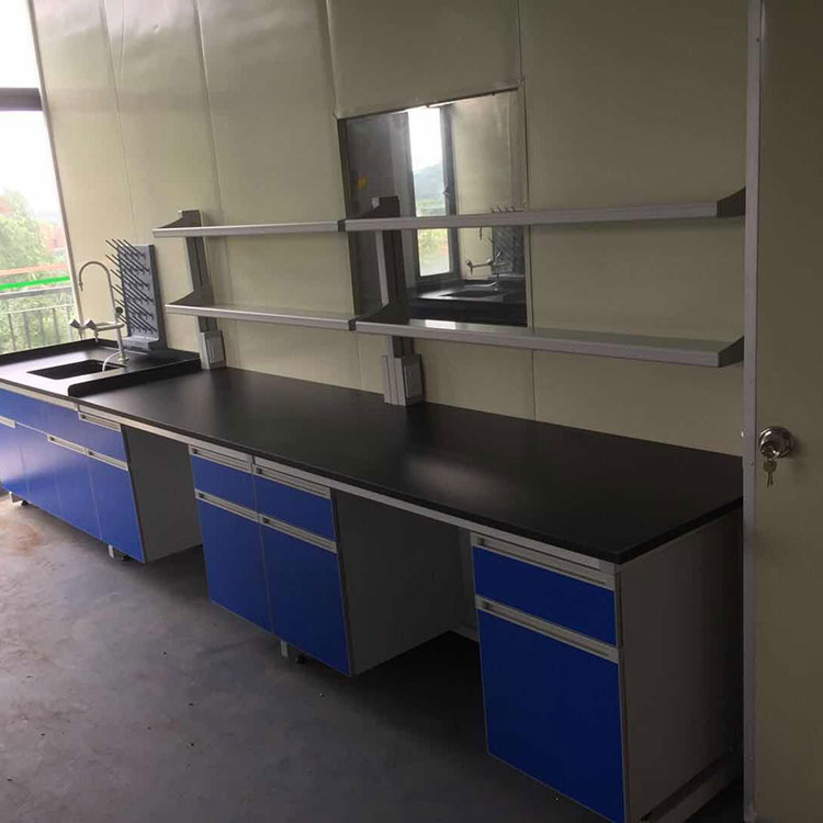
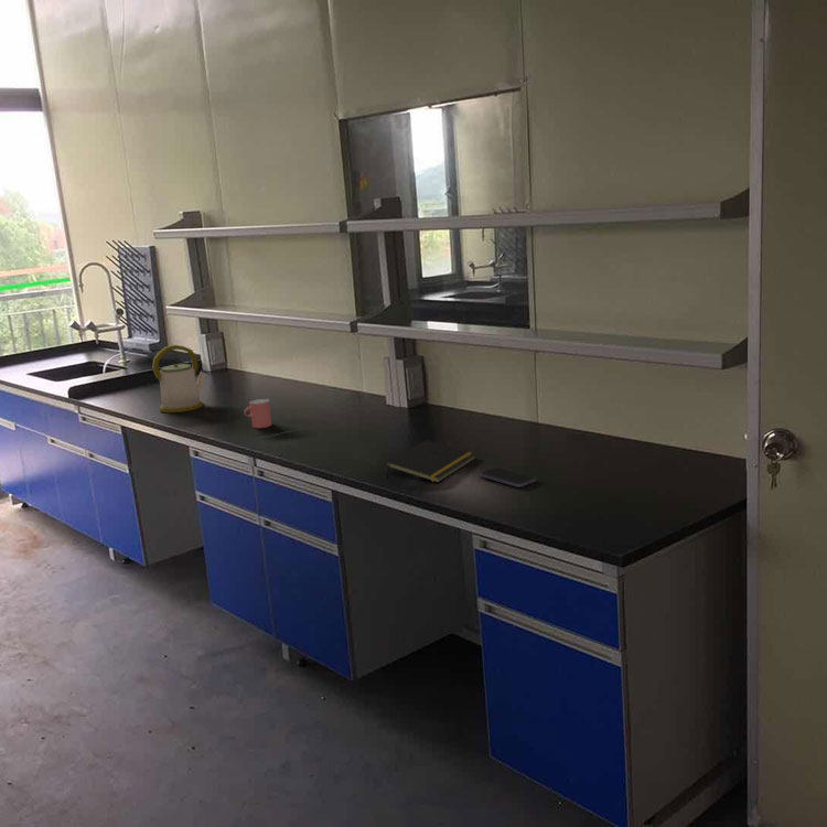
+ cup [243,398,273,429]
+ smartphone [479,466,537,488]
+ notepad [385,439,477,484]
+ kettle [152,344,207,414]
